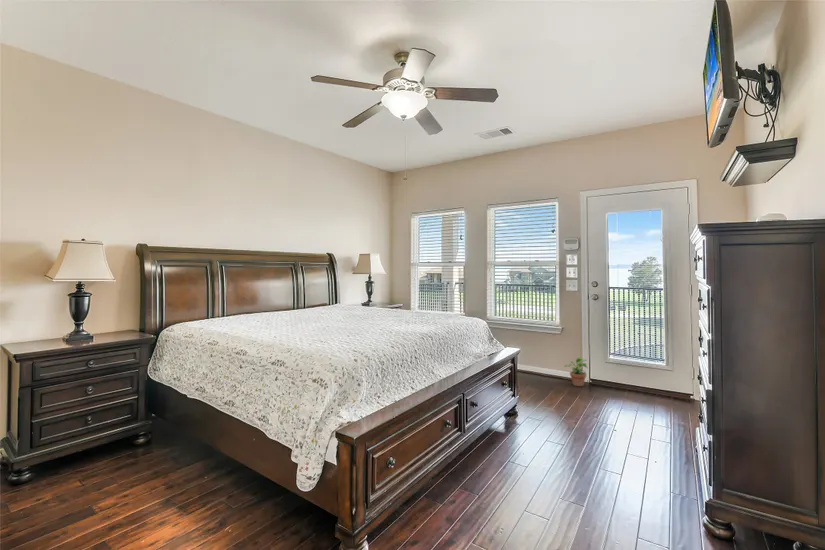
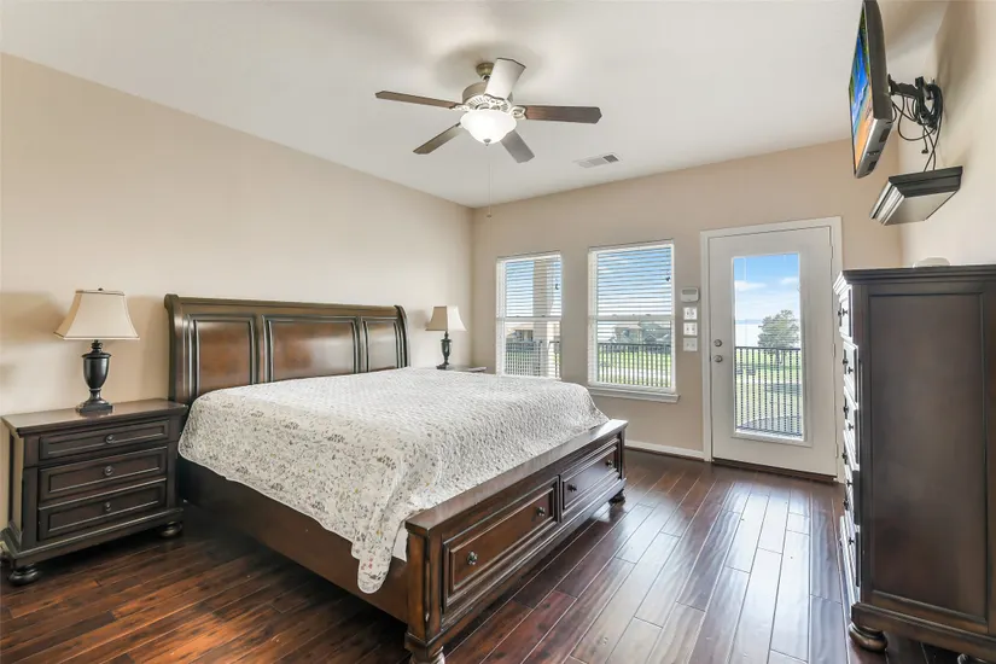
- potted plant [563,356,588,387]
